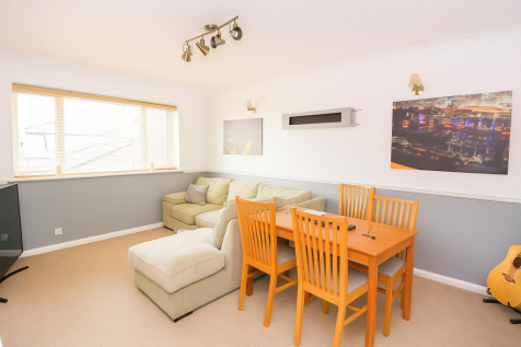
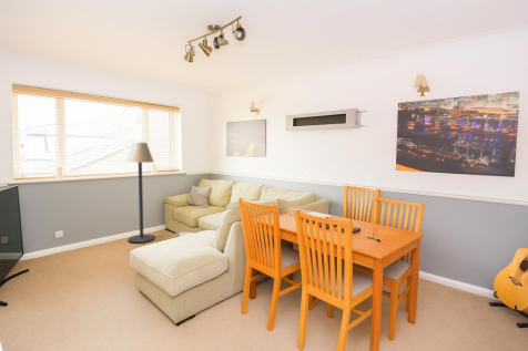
+ floor lamp [124,142,156,244]
